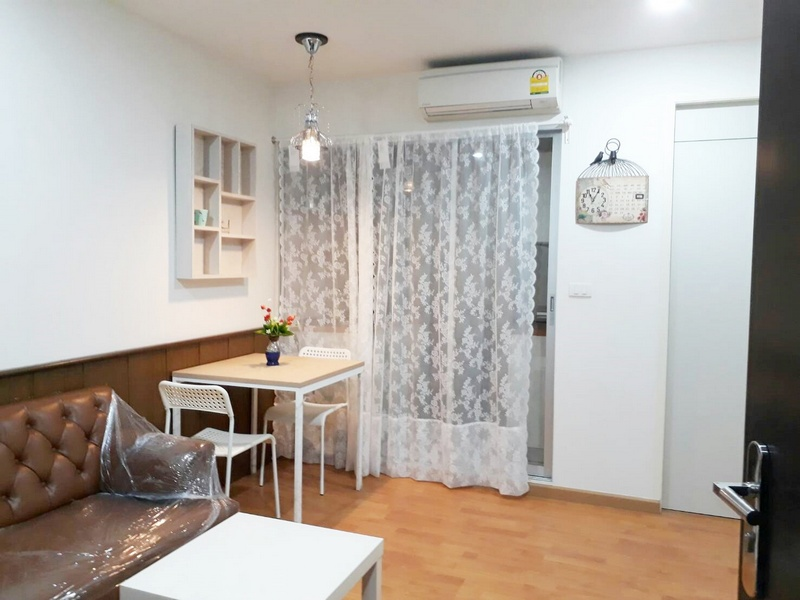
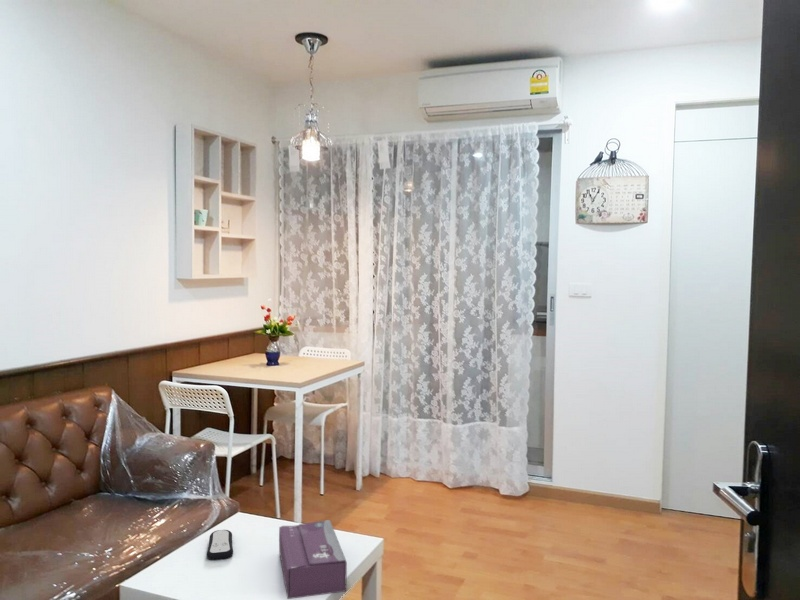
+ remote control [205,529,234,560]
+ tissue box [278,519,348,600]
